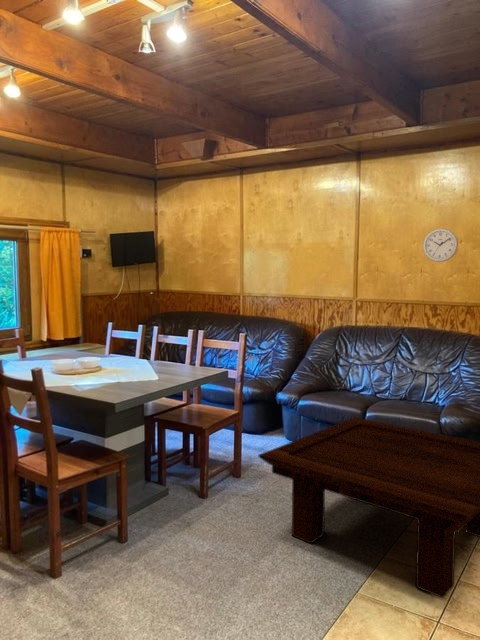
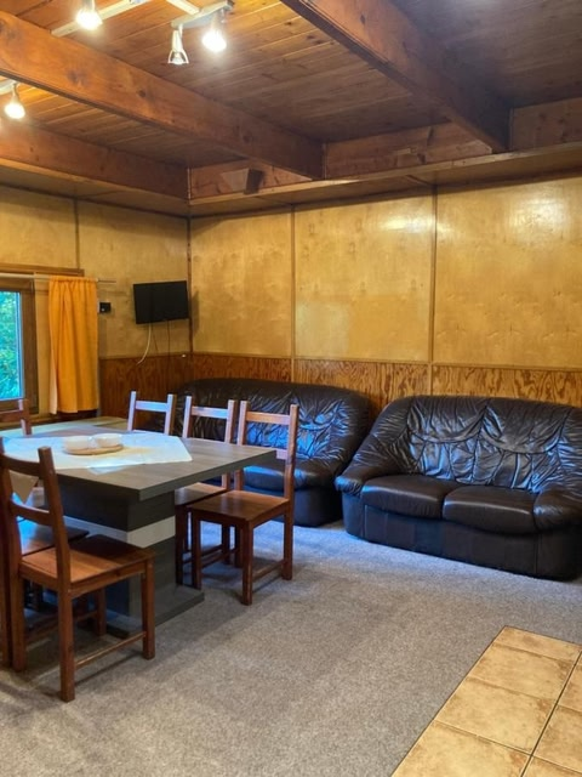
- coffee table [258,416,480,599]
- wall clock [422,227,459,263]
